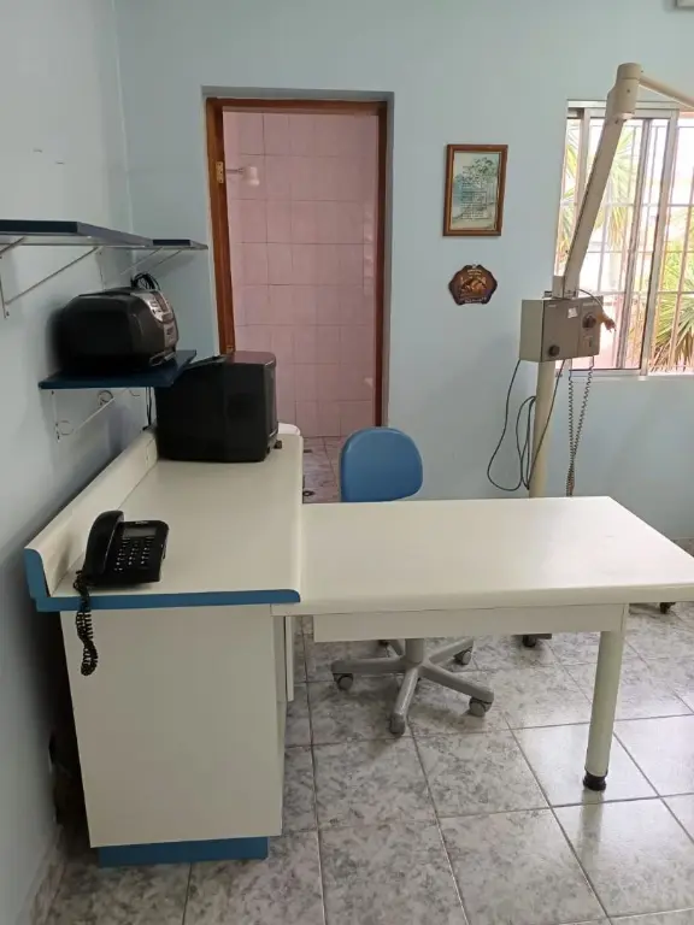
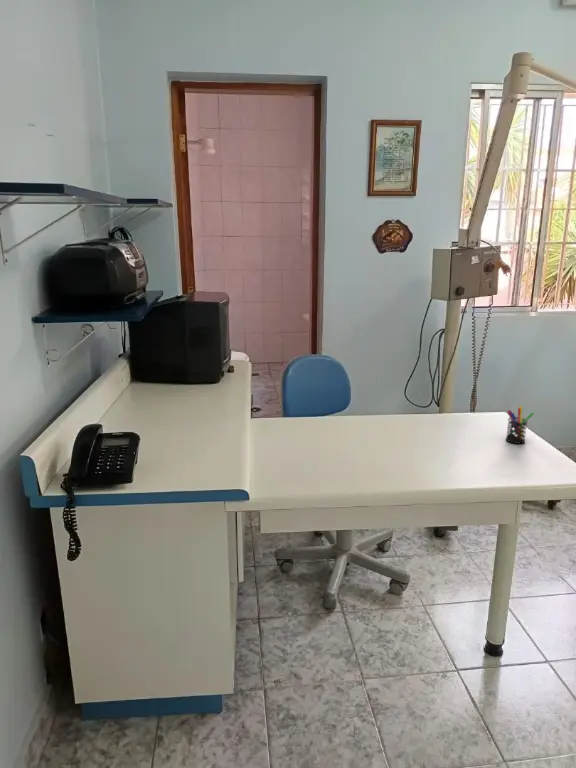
+ pen holder [505,405,535,445]
